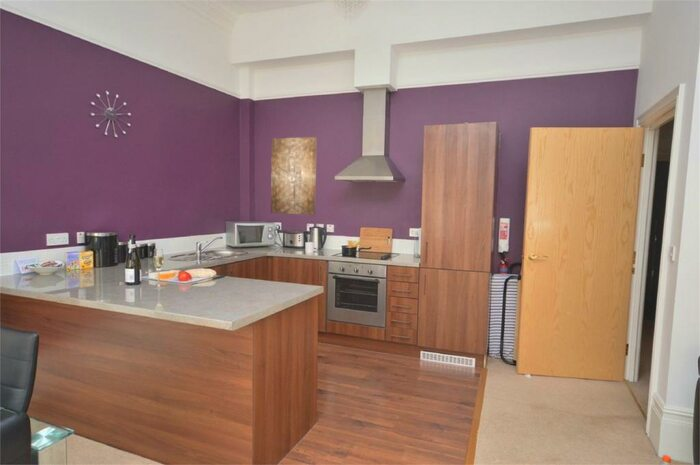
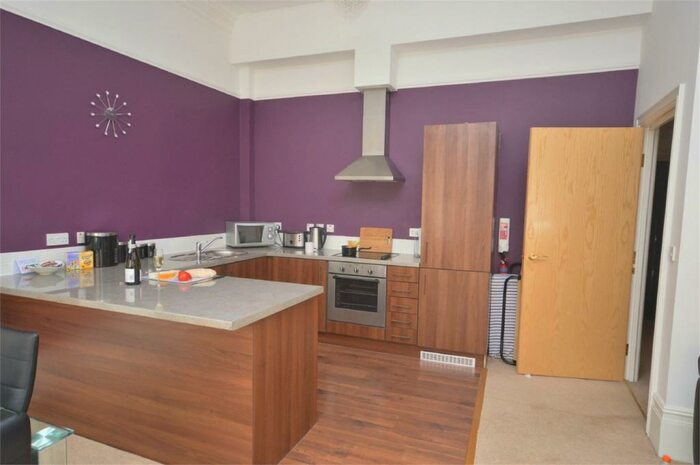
- wall art [270,136,318,216]
